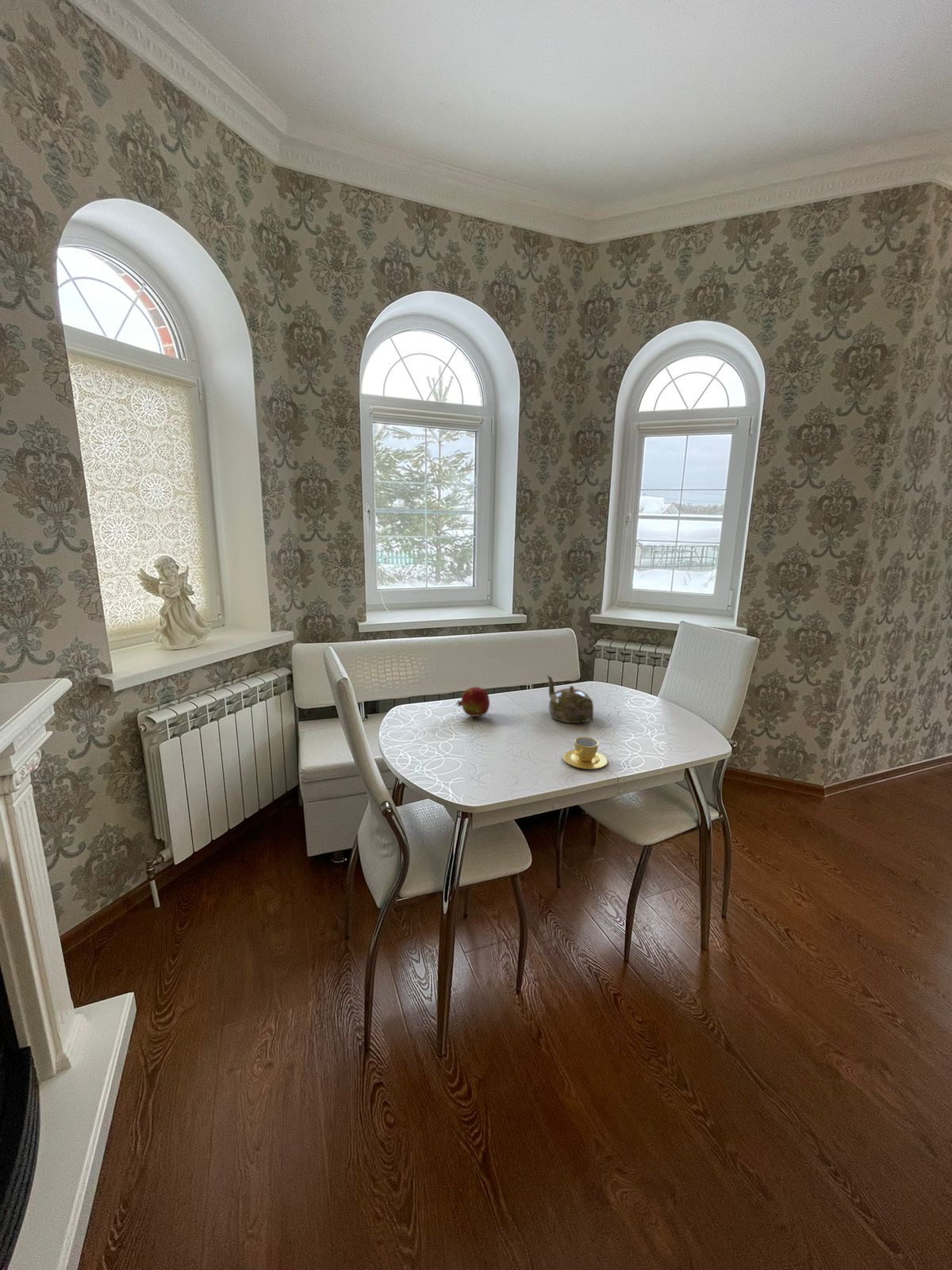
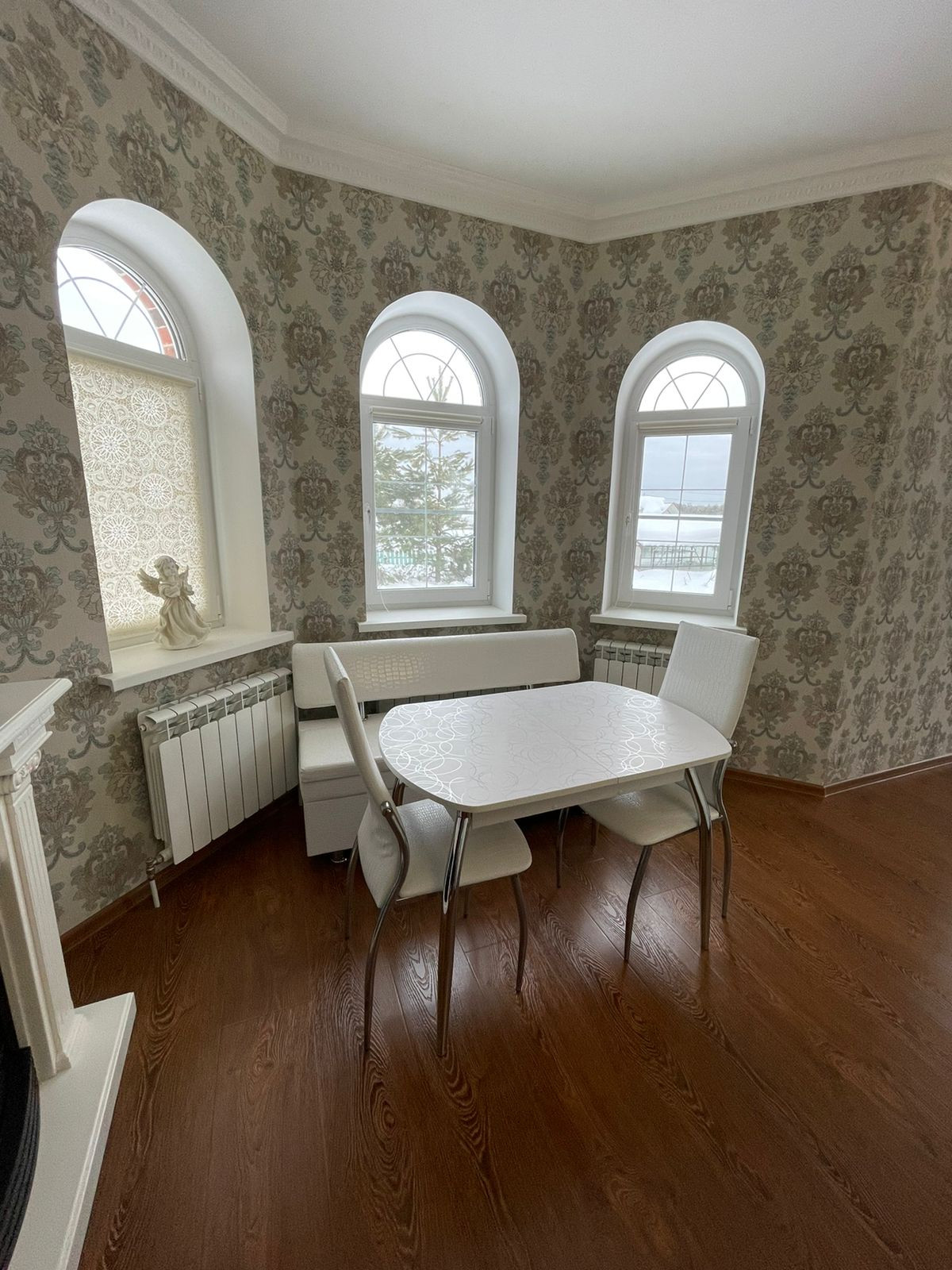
- teapot [546,674,594,725]
- fruit [455,686,490,718]
- cup [562,737,608,770]
